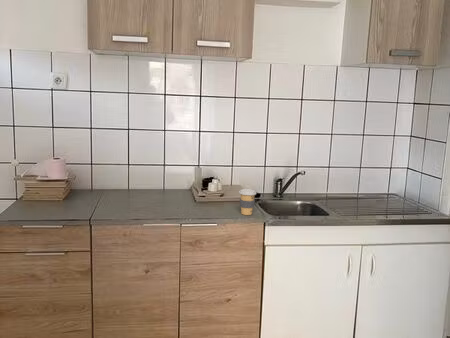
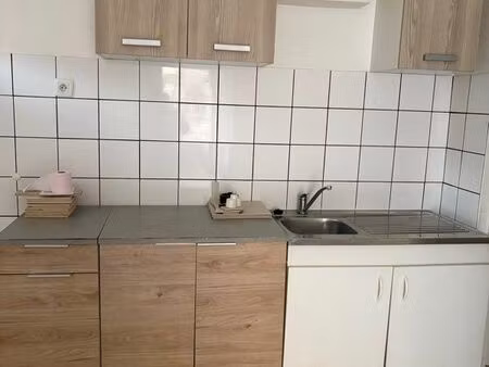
- coffee cup [238,188,257,216]
